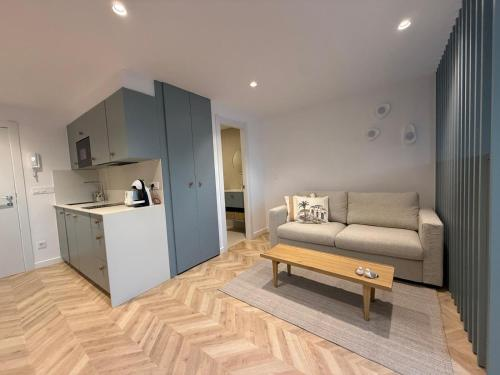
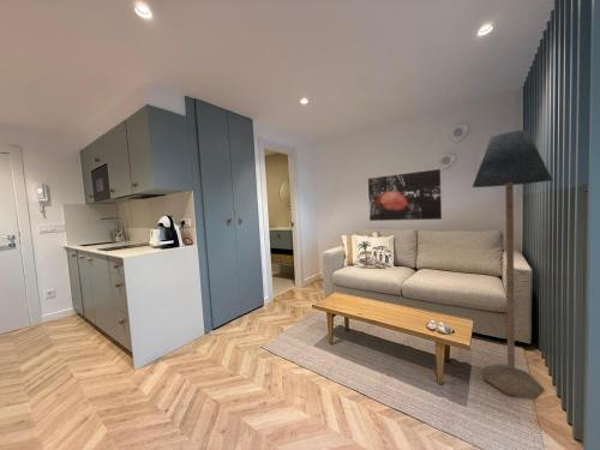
+ wall art [367,168,443,222]
+ floor lamp [472,130,553,401]
